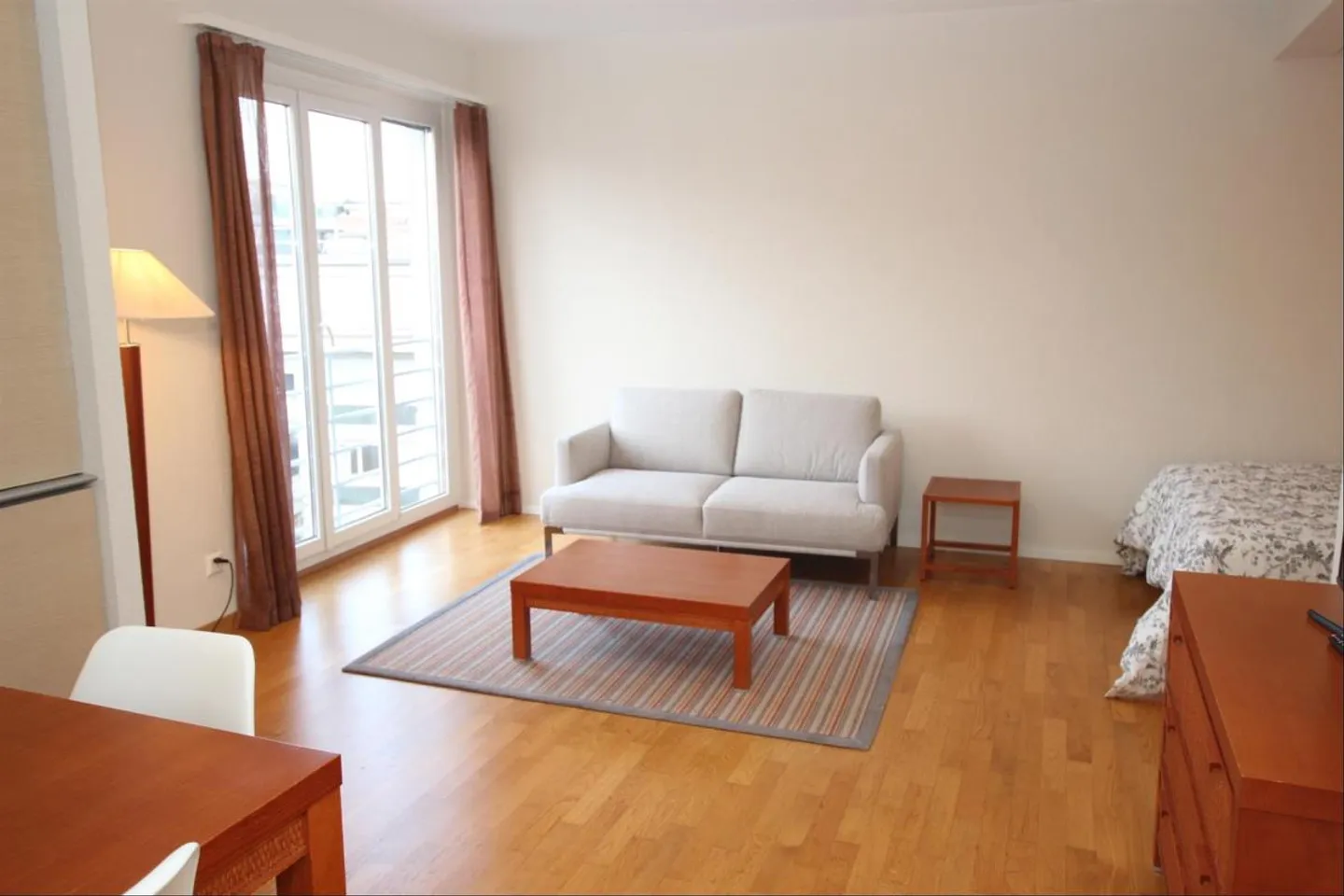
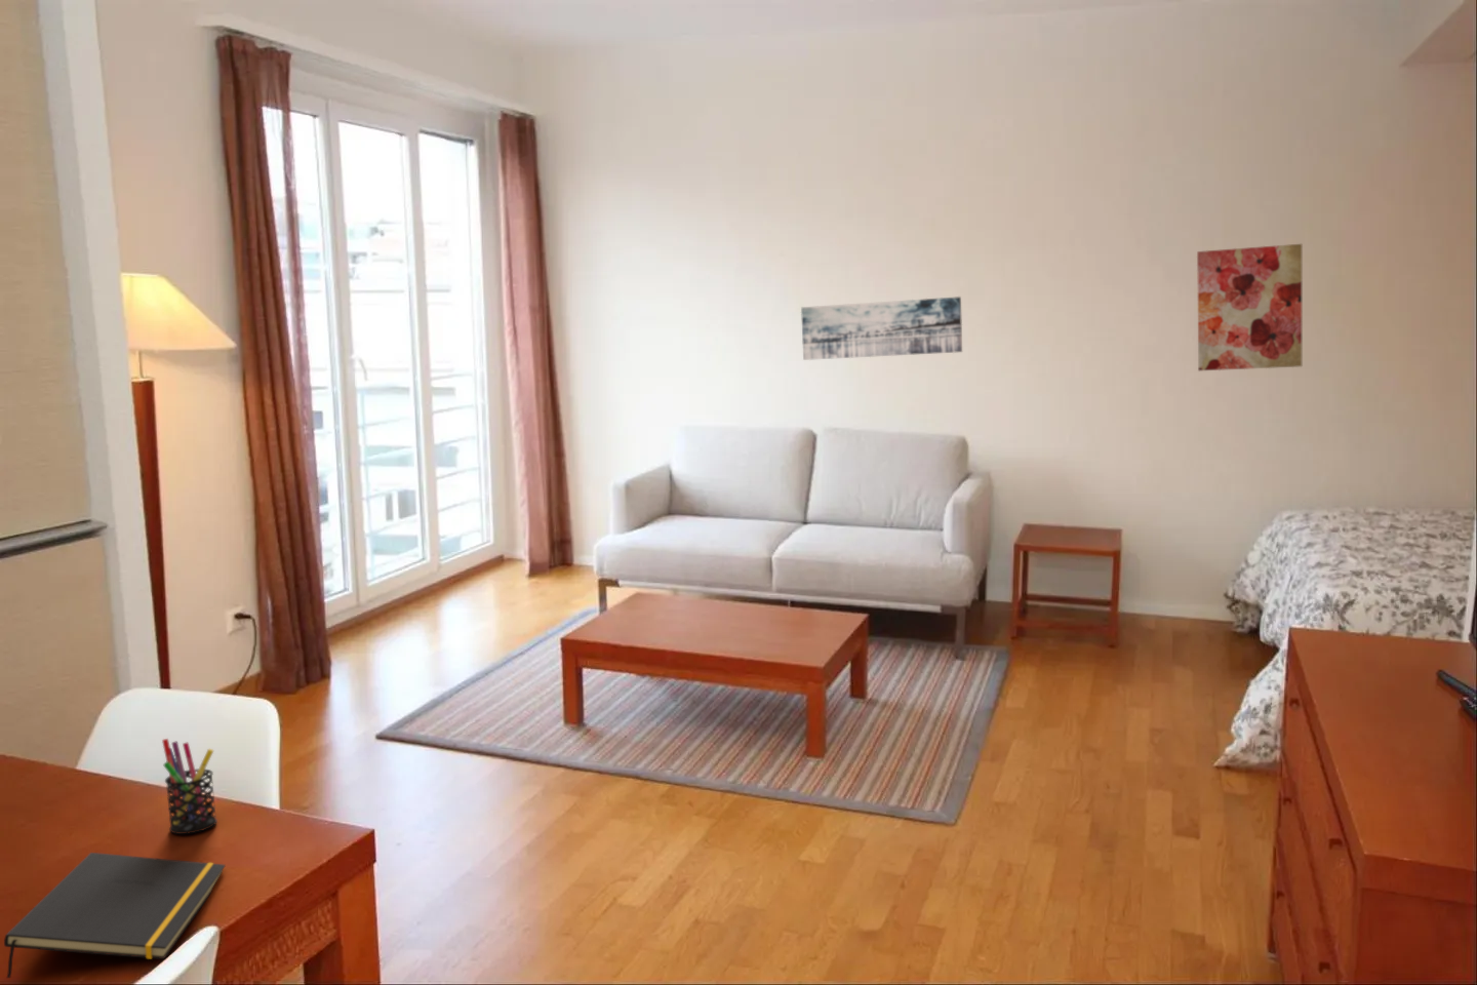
+ notepad [3,852,226,978]
+ pen holder [162,738,219,835]
+ wall art [1196,243,1302,372]
+ wall art [800,296,963,362]
